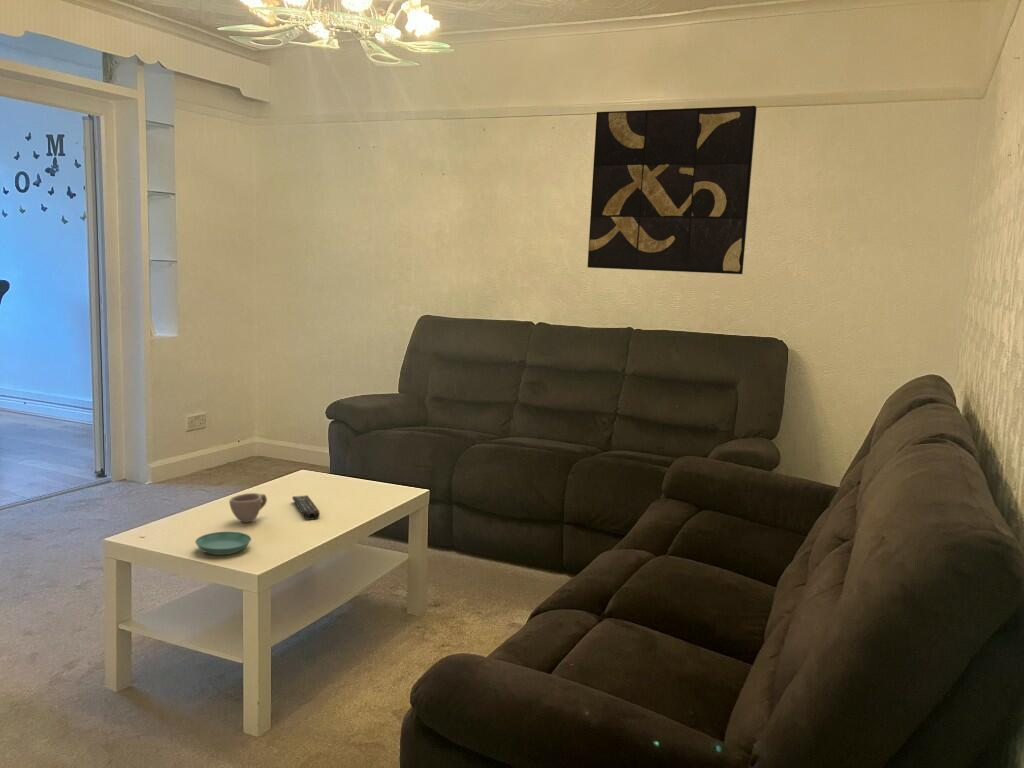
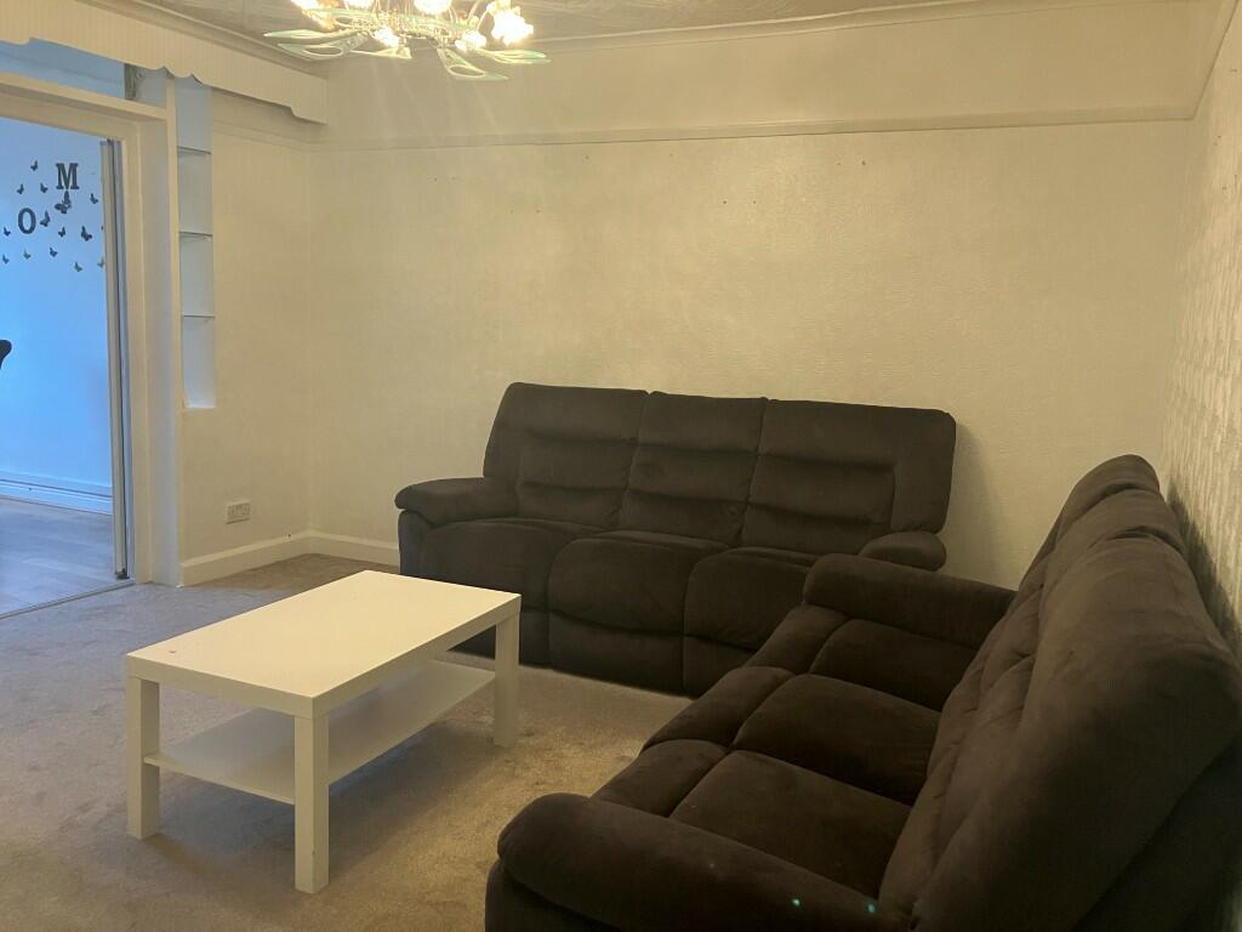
- wall art [586,105,758,275]
- cup [228,492,268,523]
- remote control [291,494,321,521]
- saucer [194,531,252,556]
